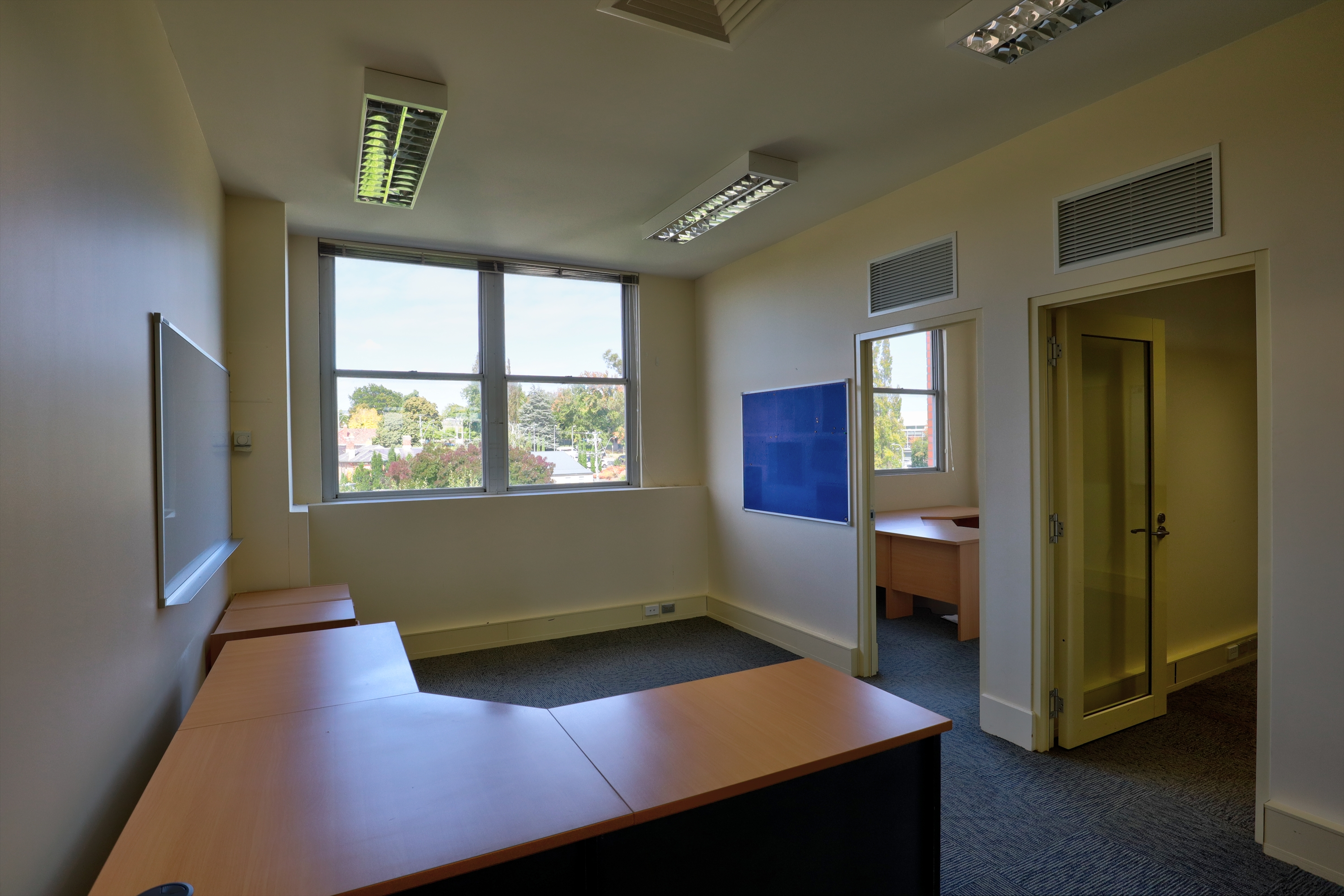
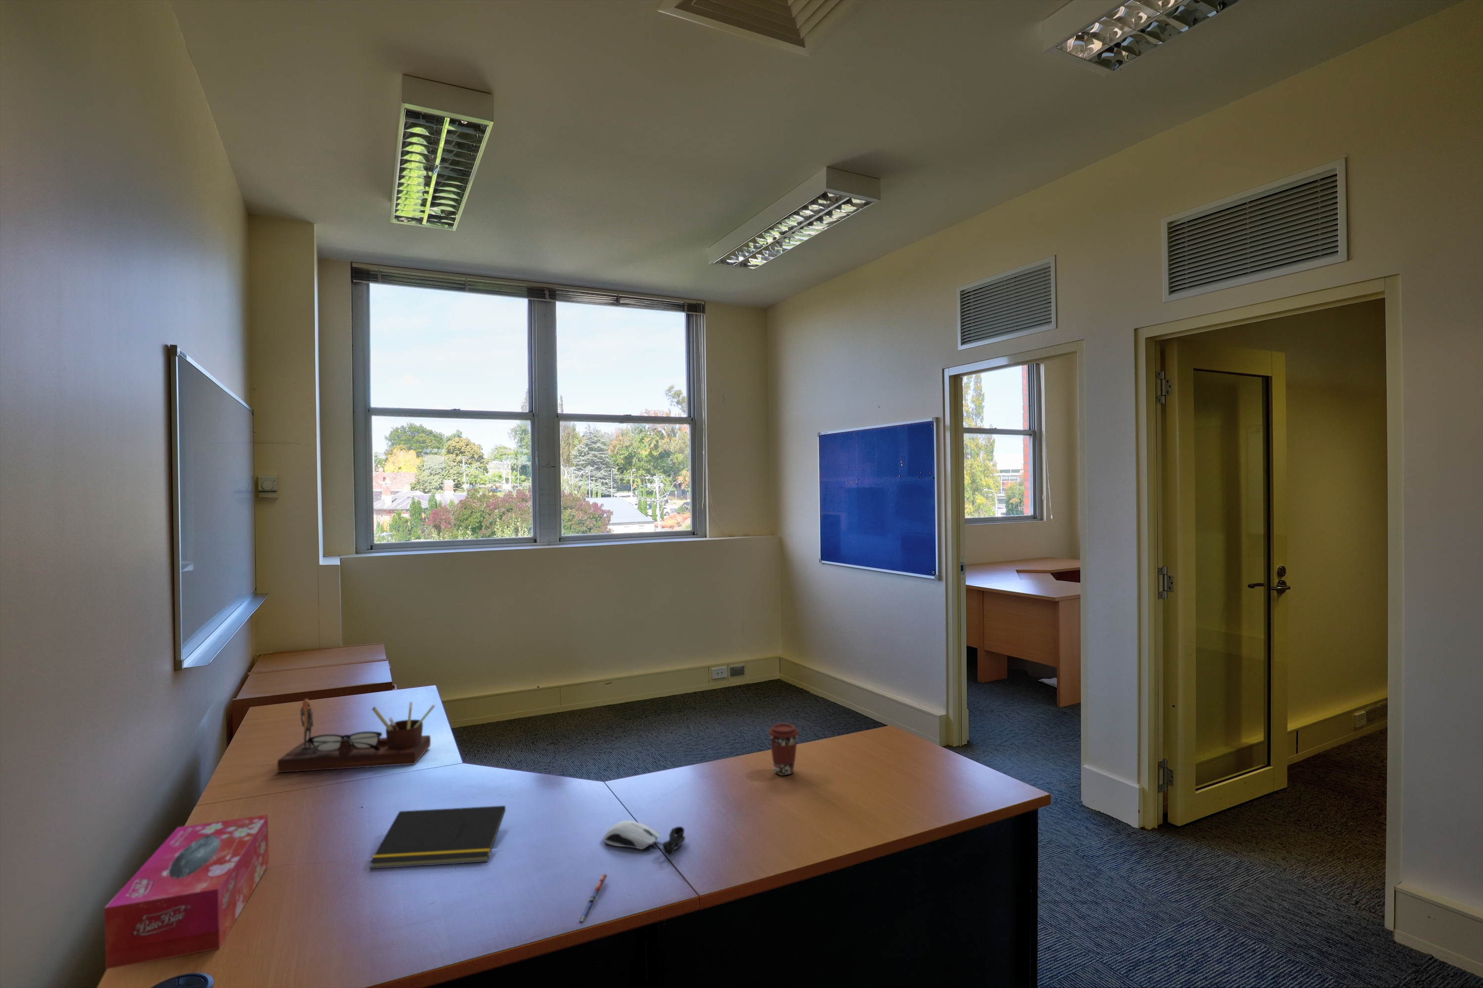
+ pen [577,873,608,923]
+ computer mouse [602,820,686,859]
+ coffee cup [768,723,800,776]
+ tissue box [104,814,269,969]
+ notepad [369,805,505,869]
+ desk organizer [277,698,436,773]
